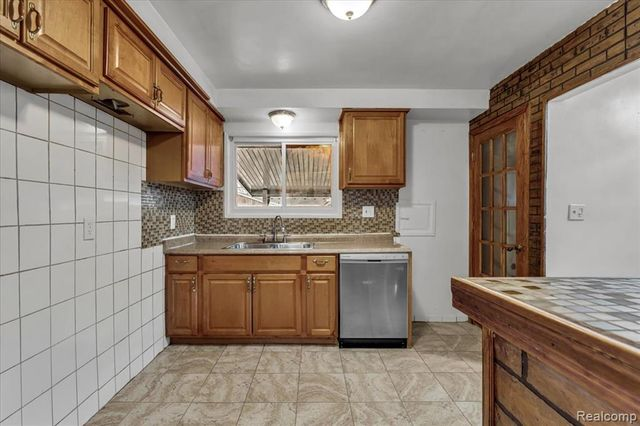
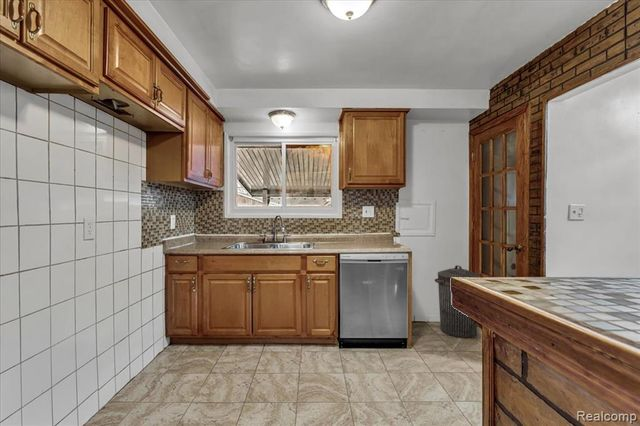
+ trash can [434,264,481,339]
